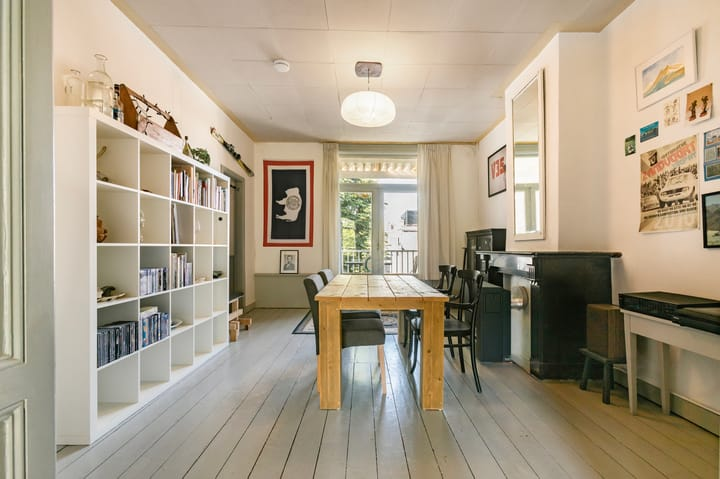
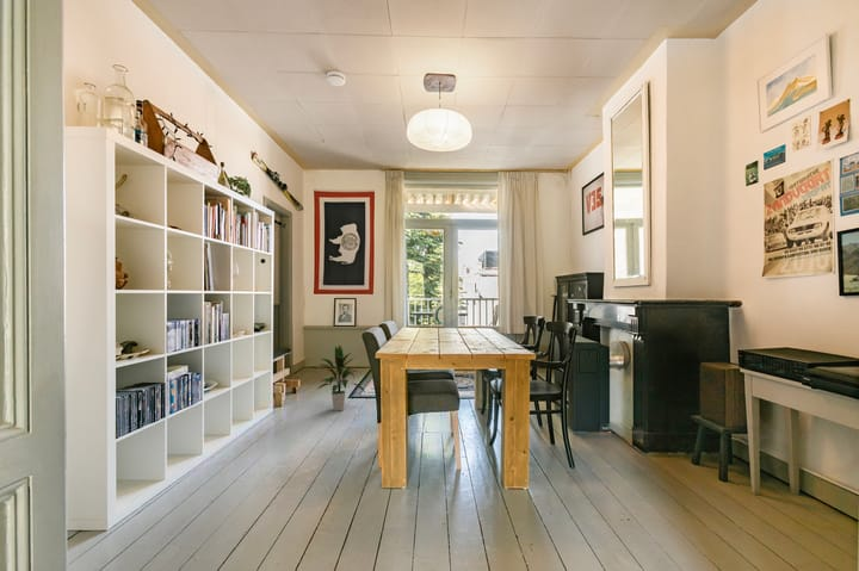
+ indoor plant [316,345,367,412]
